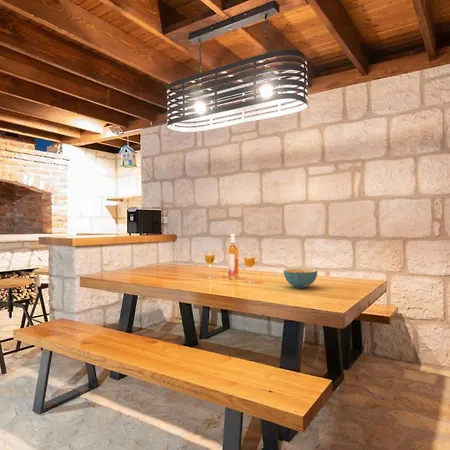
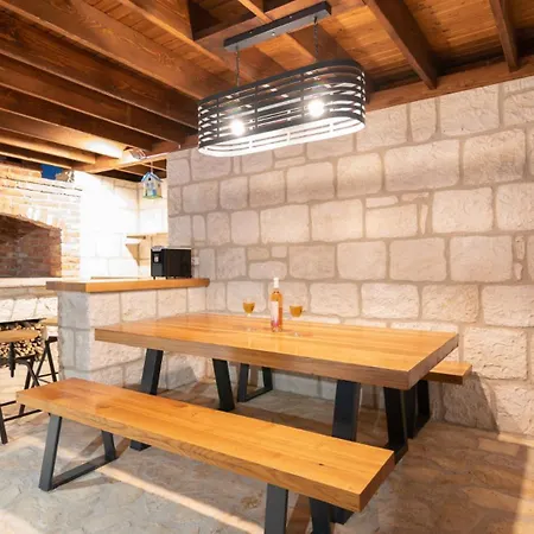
- cereal bowl [282,268,318,289]
